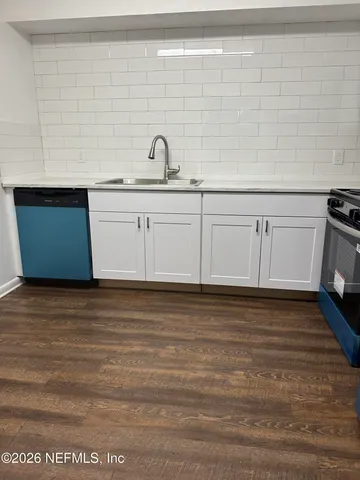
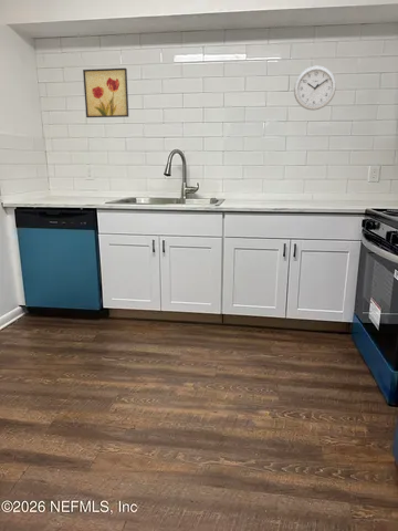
+ wall art [82,67,129,118]
+ wall clock [293,65,337,112]
